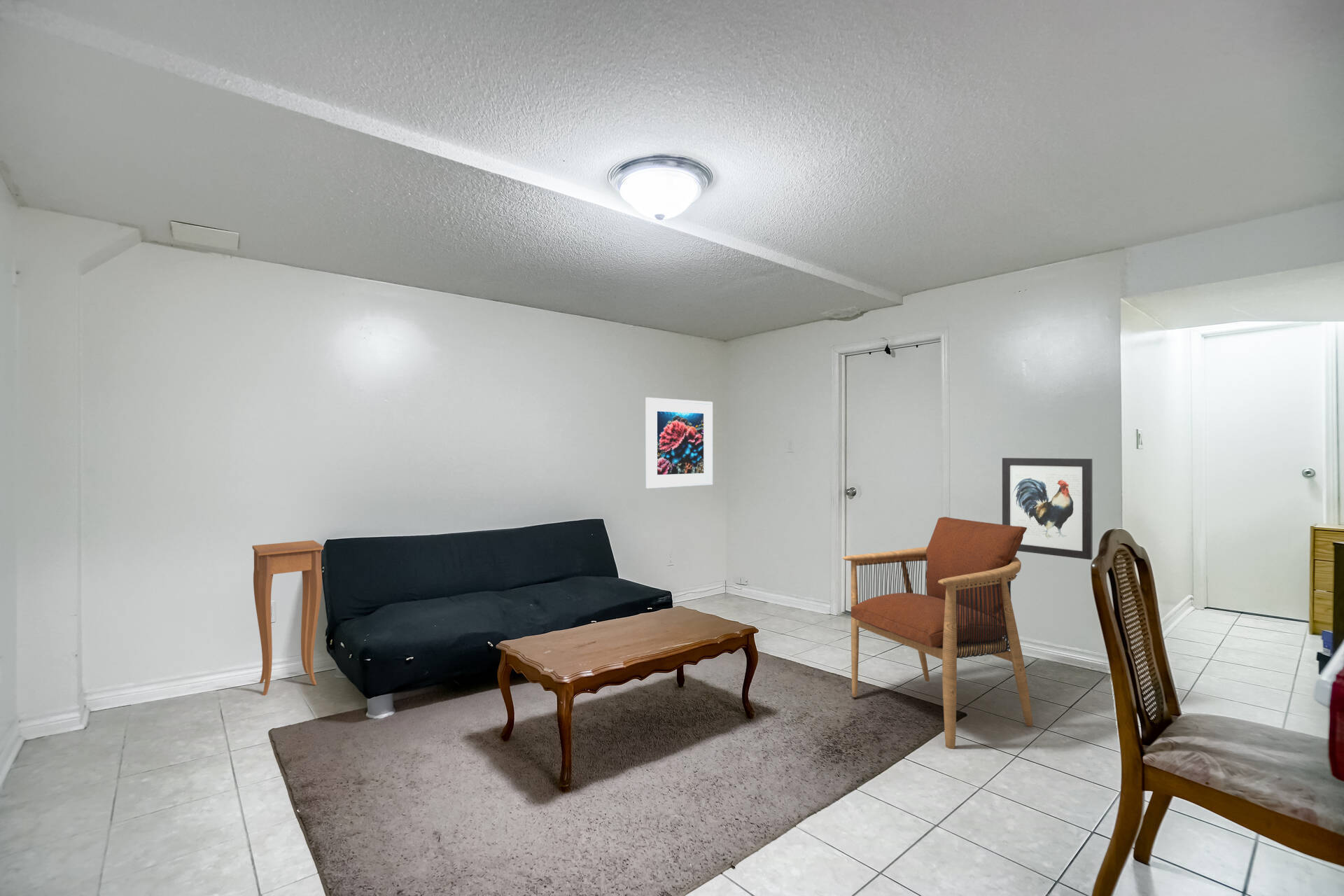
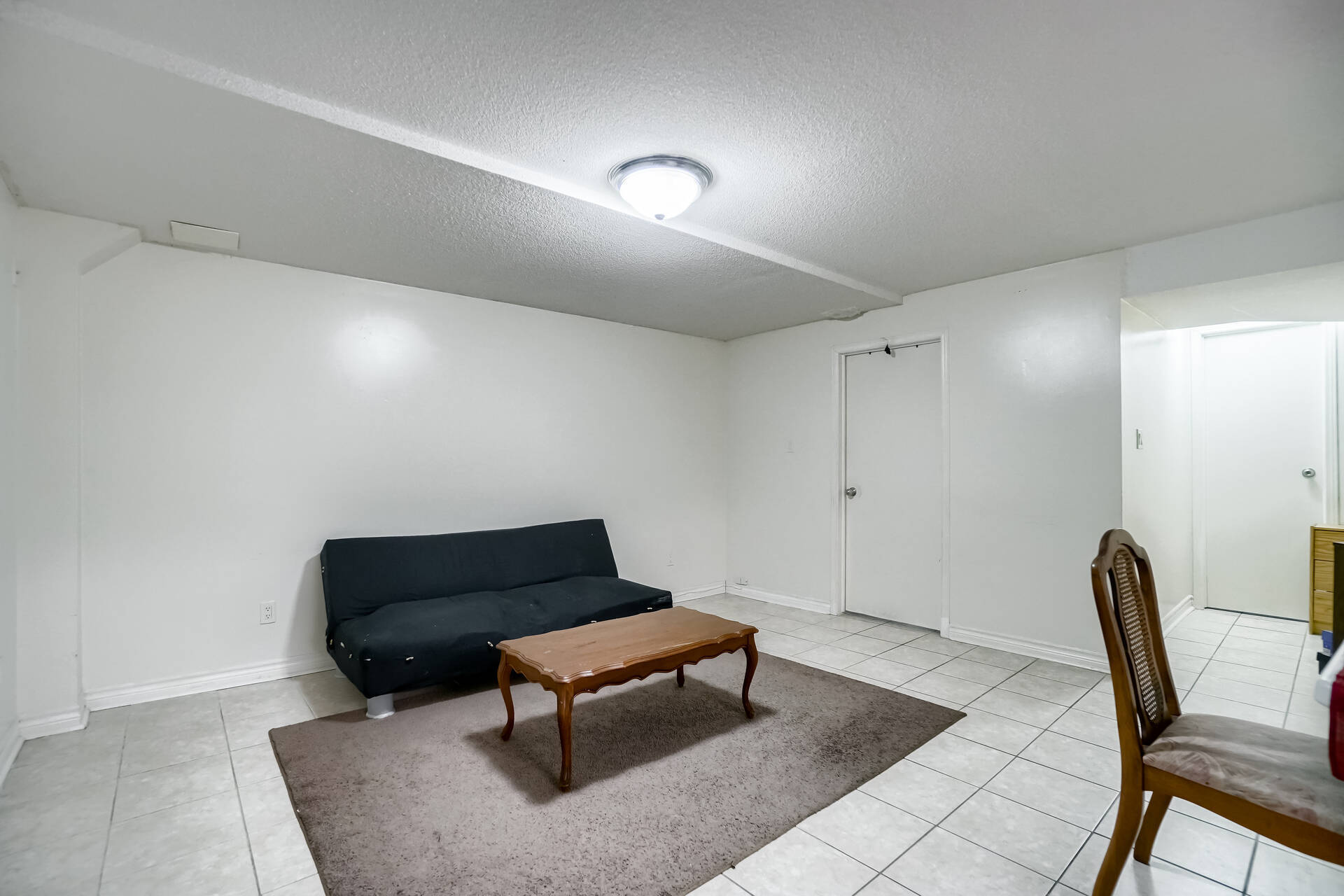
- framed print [645,397,713,489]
- wall art [1002,457,1093,561]
- side table [251,540,324,696]
- armchair [842,516,1034,750]
